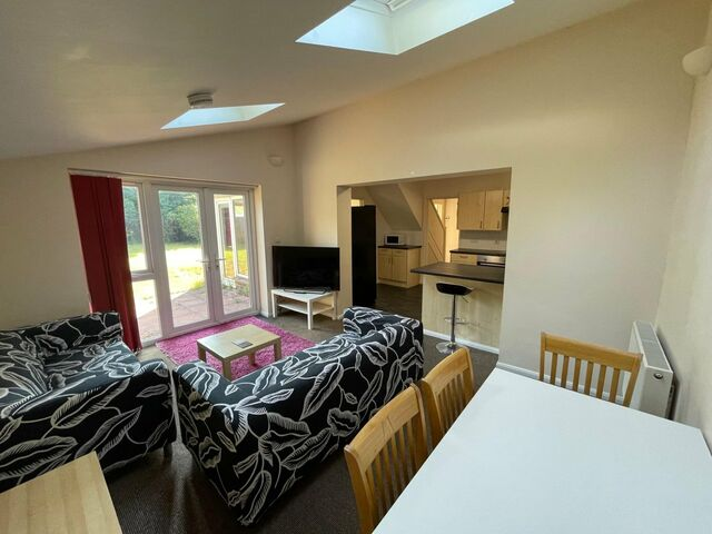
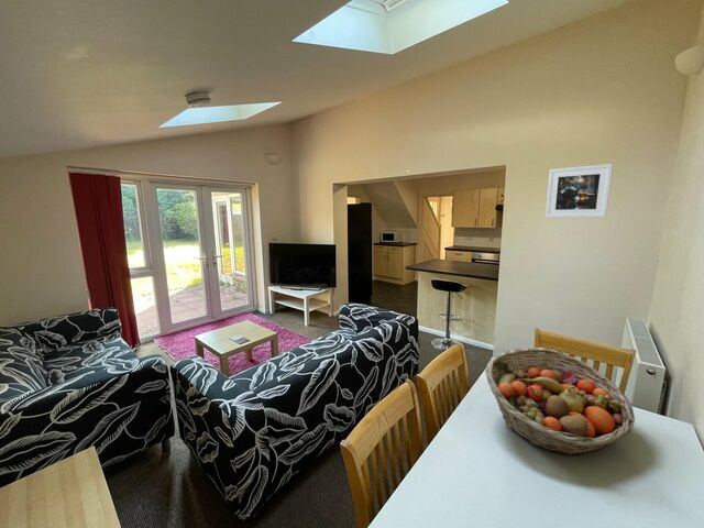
+ fruit basket [484,346,636,457]
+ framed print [544,163,614,219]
